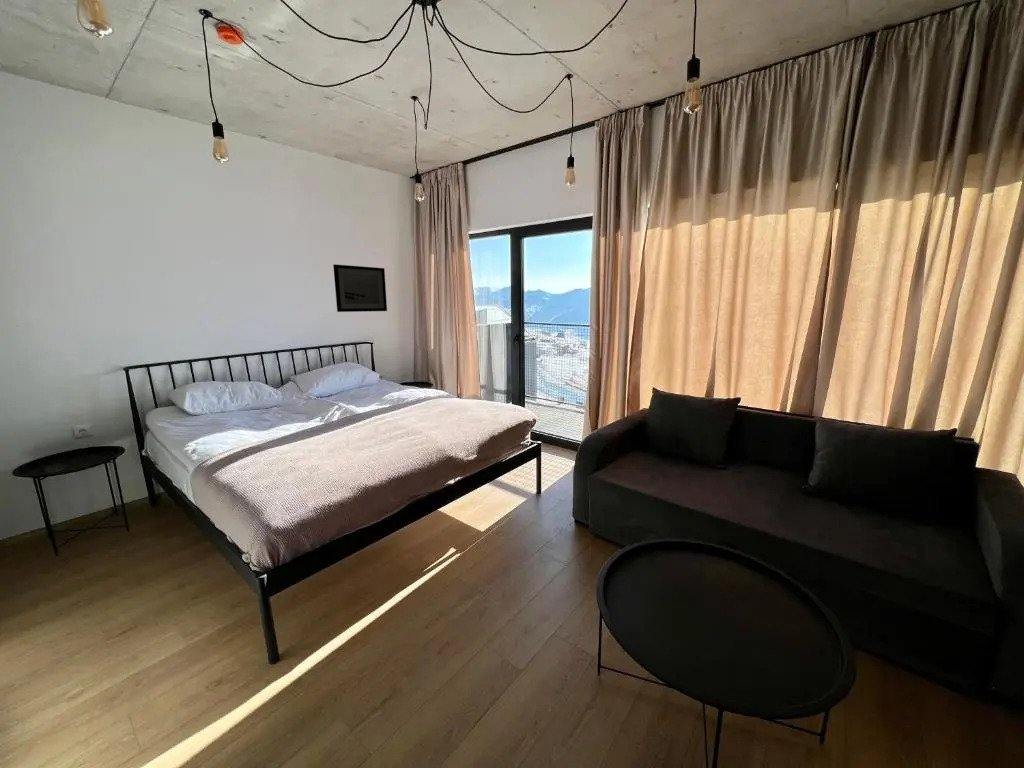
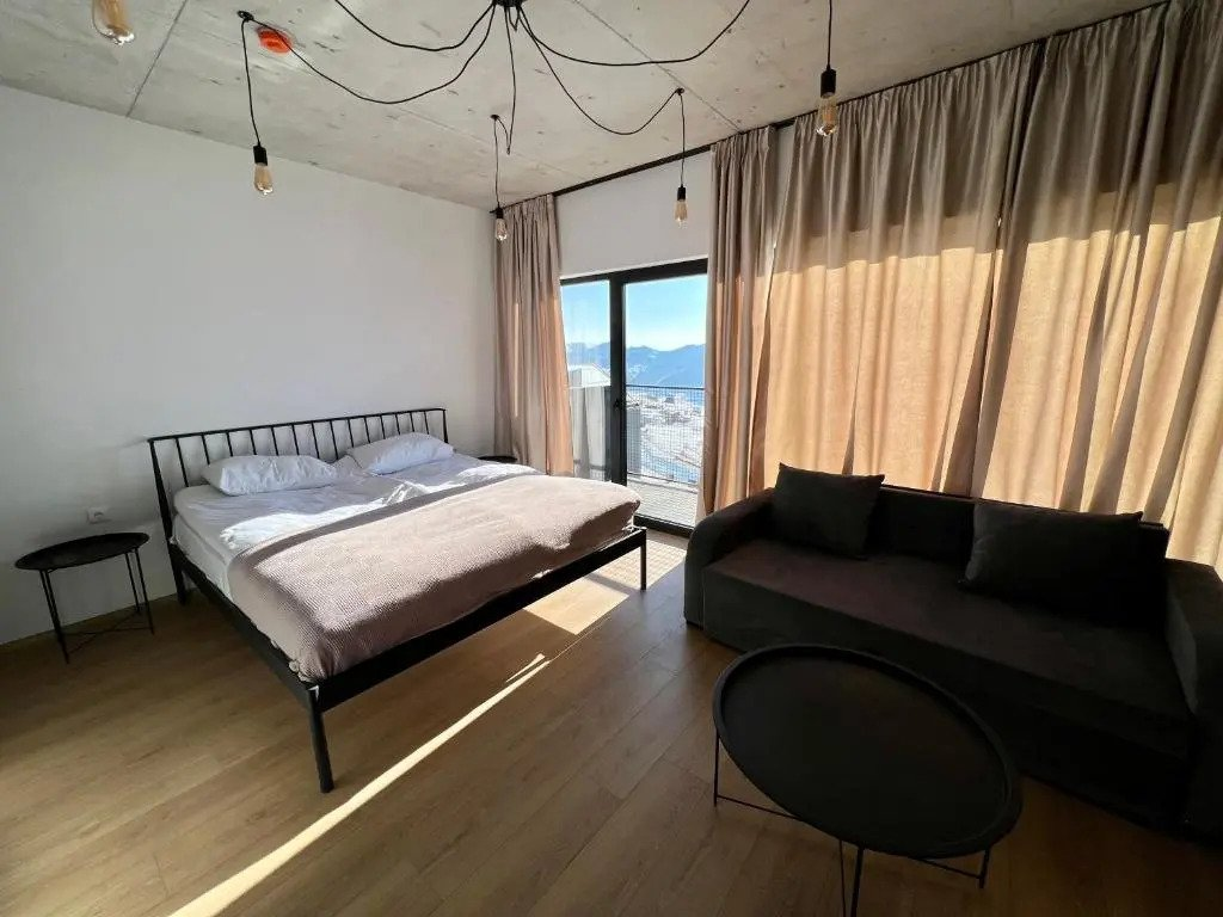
- wall art [332,263,388,313]
